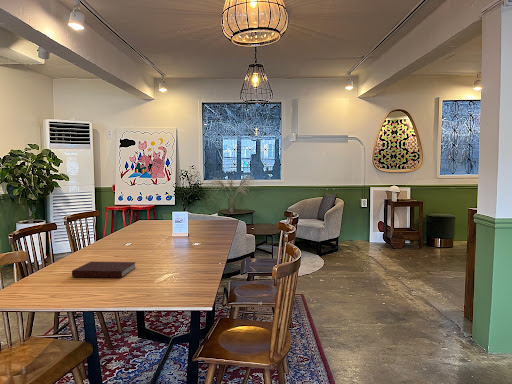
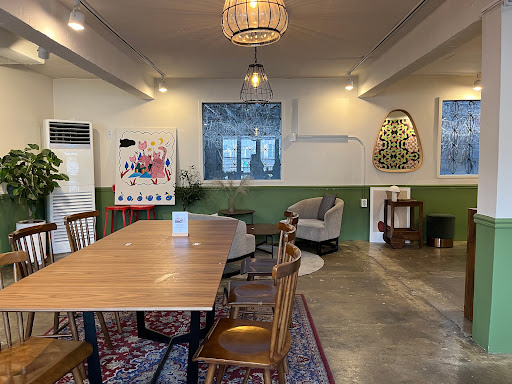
- notebook [71,261,137,279]
